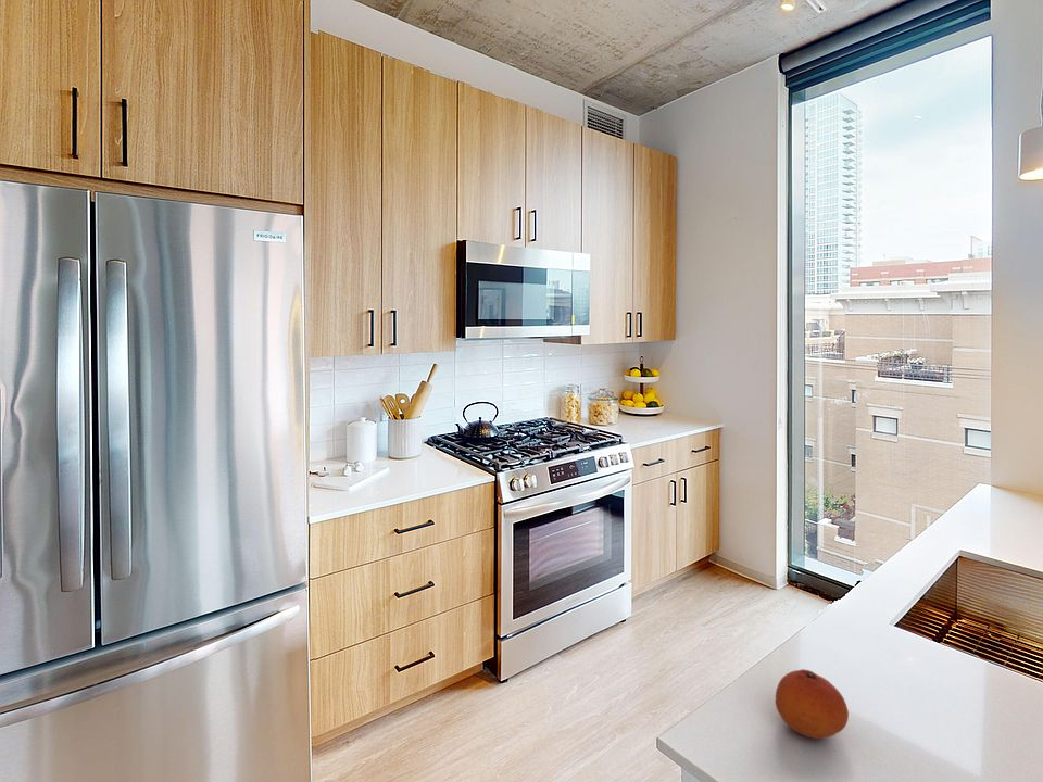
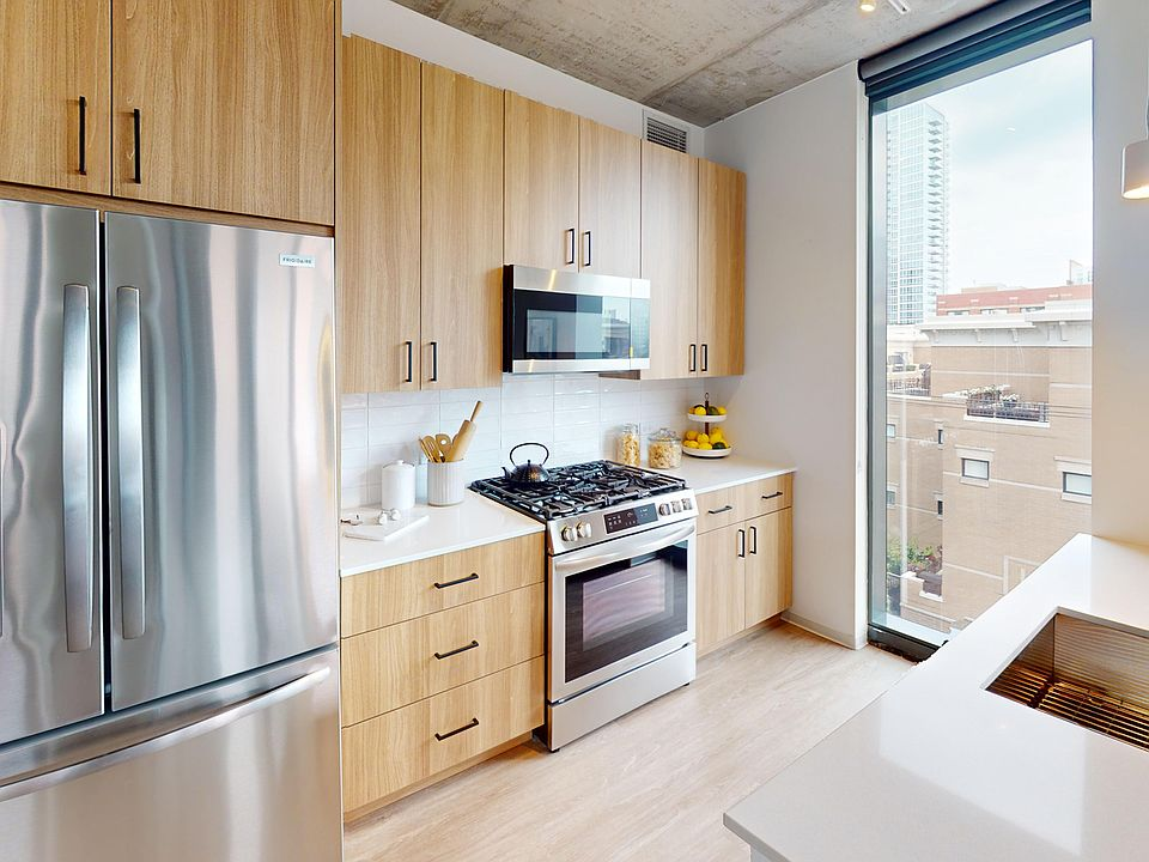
- fruit [775,668,850,740]
